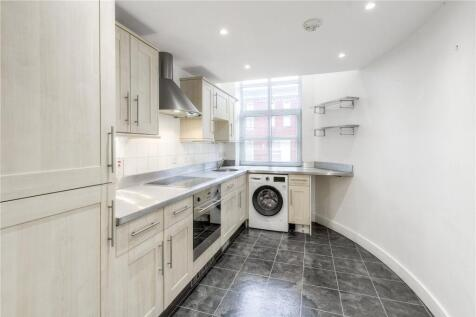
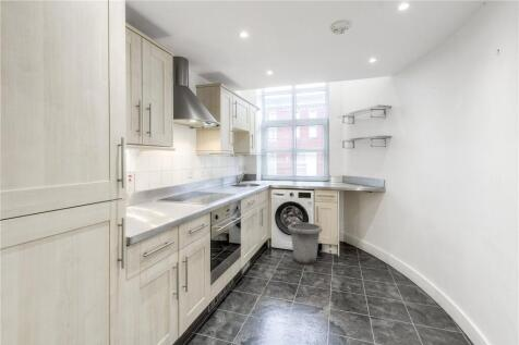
+ trash can [287,222,324,266]
